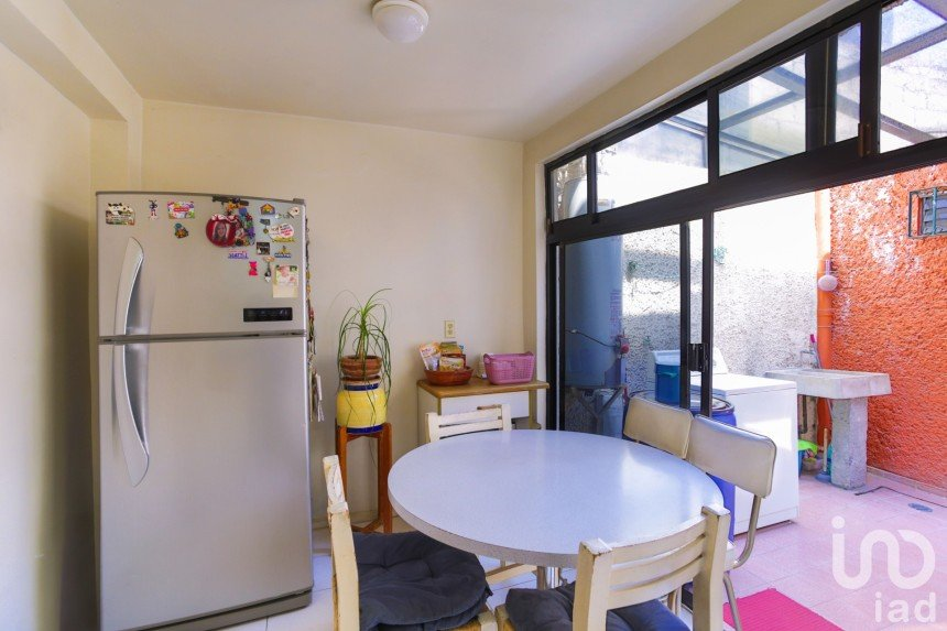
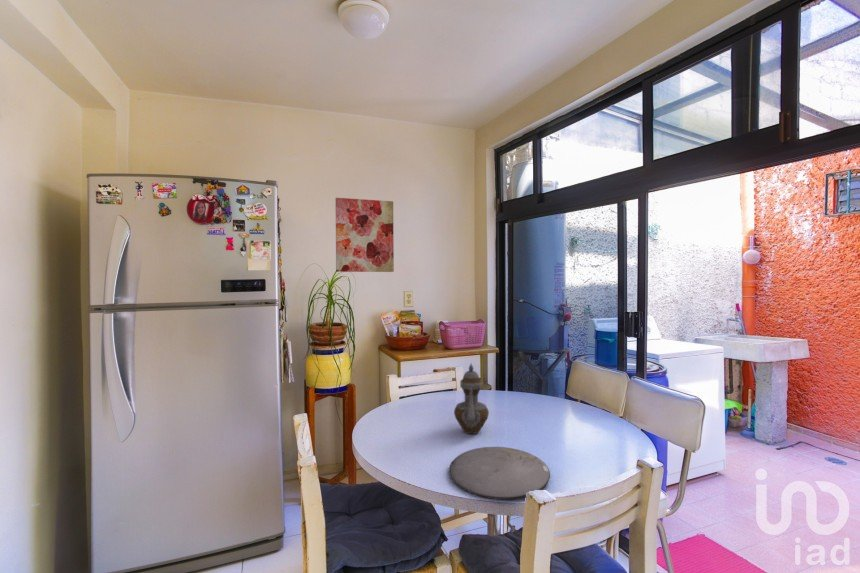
+ teapot [453,363,490,435]
+ wall art [335,197,395,273]
+ plate [448,446,551,501]
